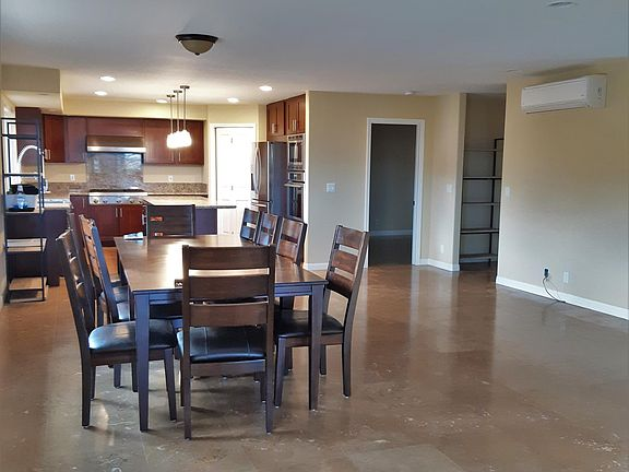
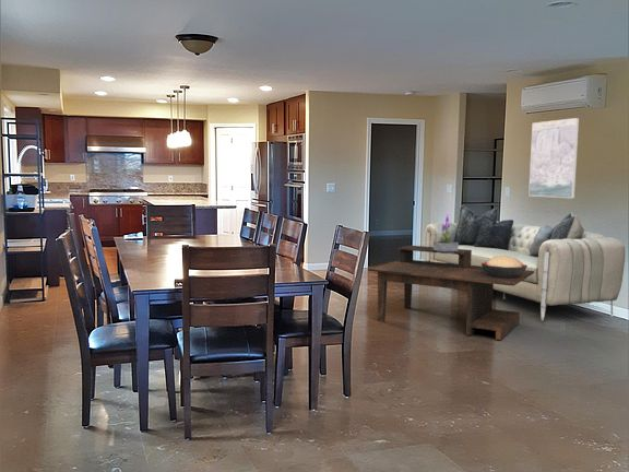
+ decorative bowl [482,256,527,279]
+ sofa [423,204,626,322]
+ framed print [527,117,580,199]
+ potted plant [434,212,459,253]
+ coffee table [367,245,534,341]
